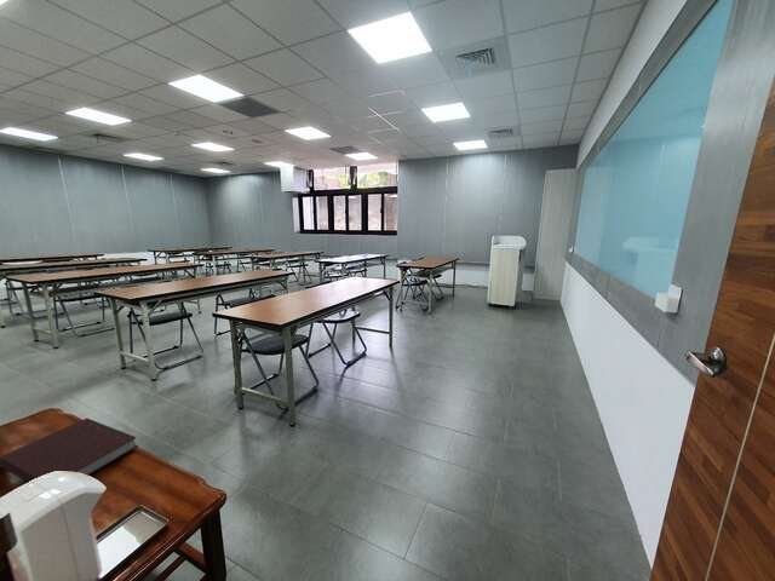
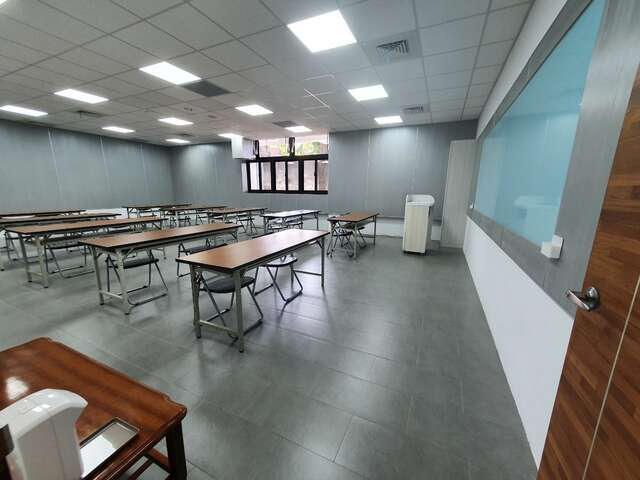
- notebook [0,416,139,483]
